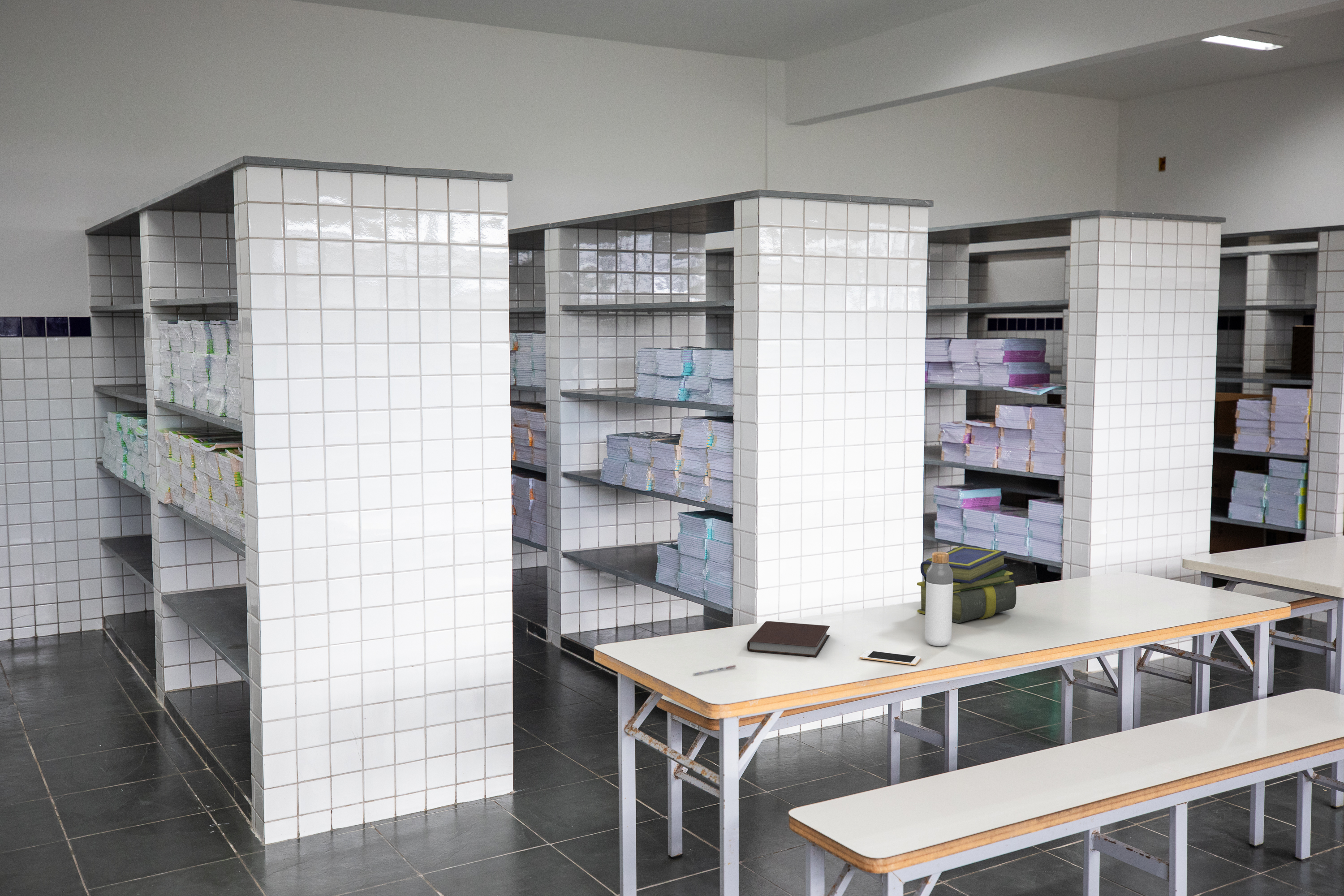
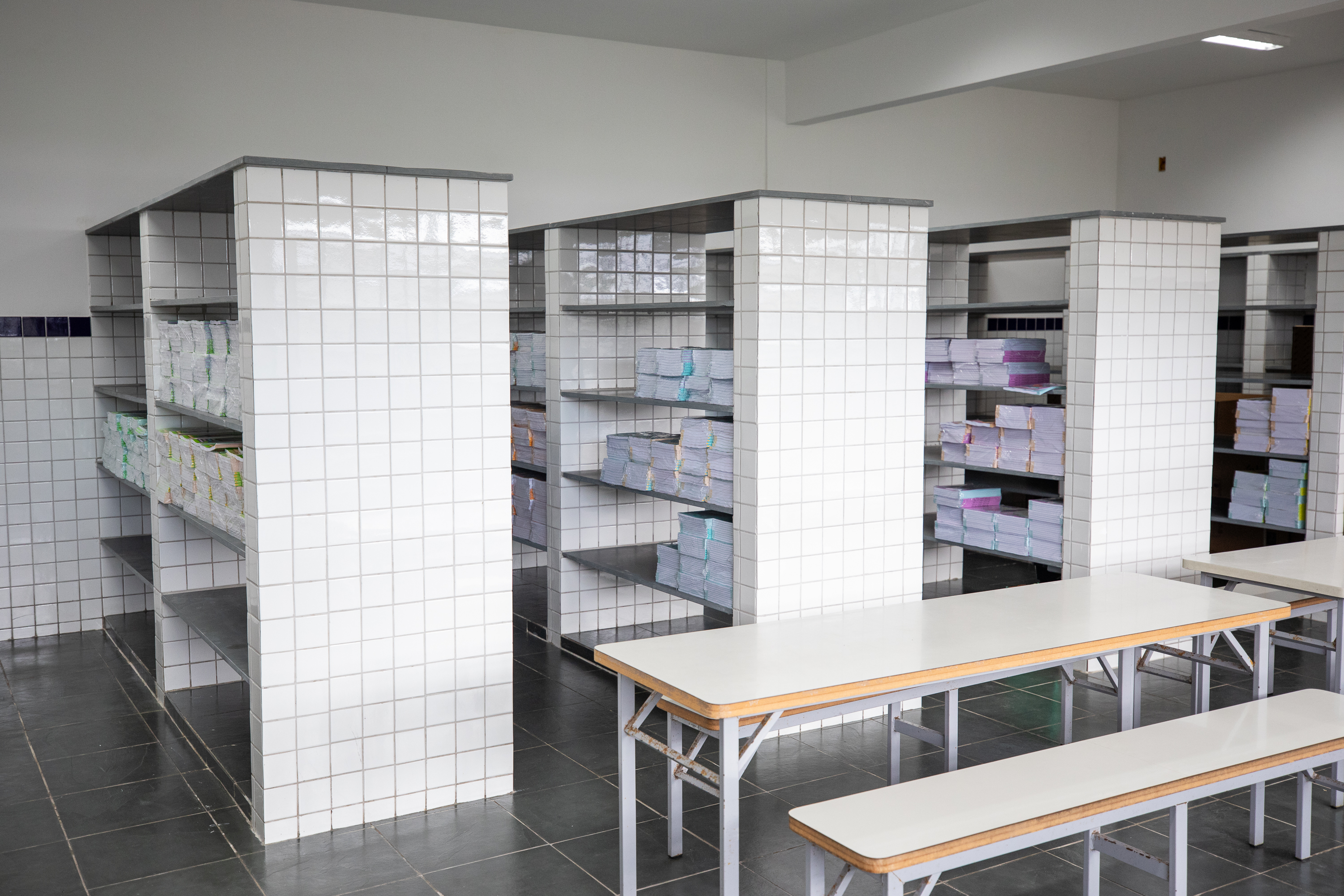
- cell phone [859,650,922,666]
- notebook [747,621,830,658]
- stack of books [917,546,1017,624]
- bottle [924,551,953,646]
- pen [693,665,737,676]
